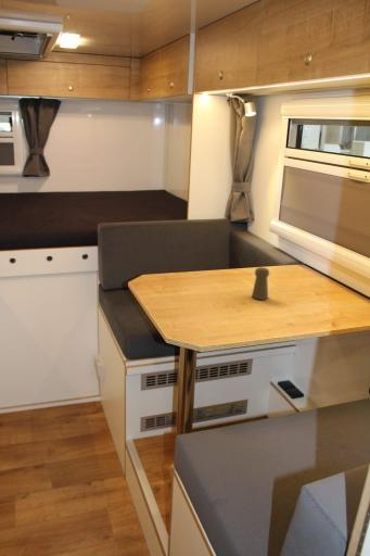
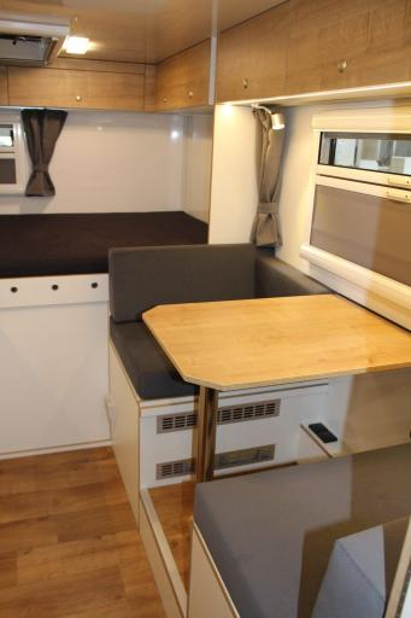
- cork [251,266,270,301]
